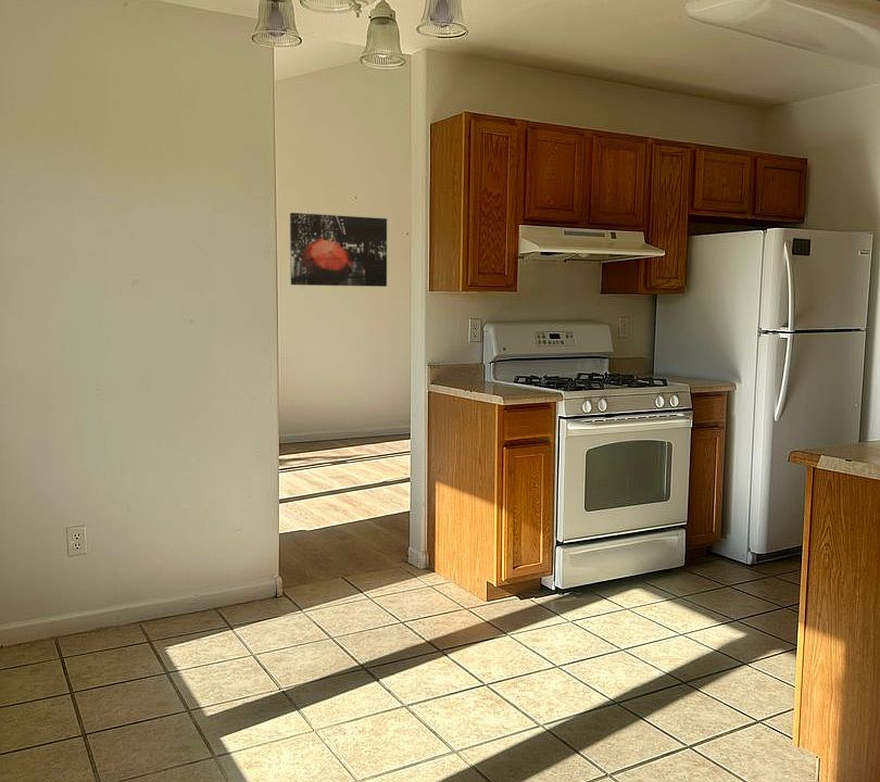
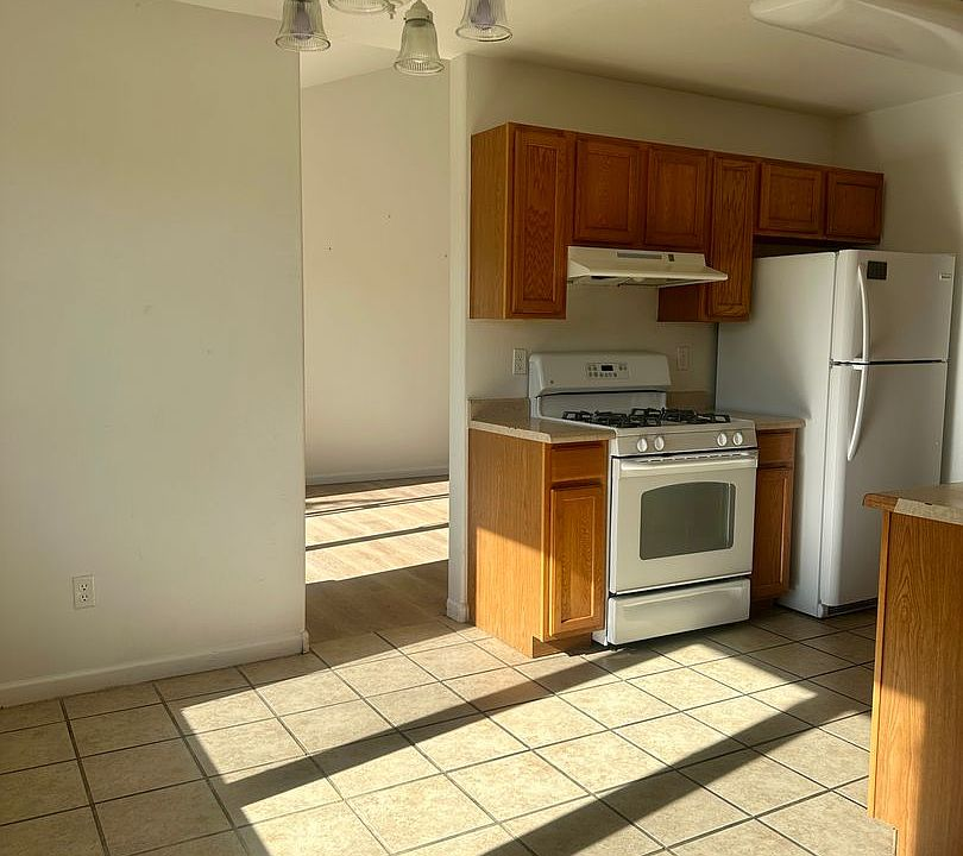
- wall art [289,212,388,288]
